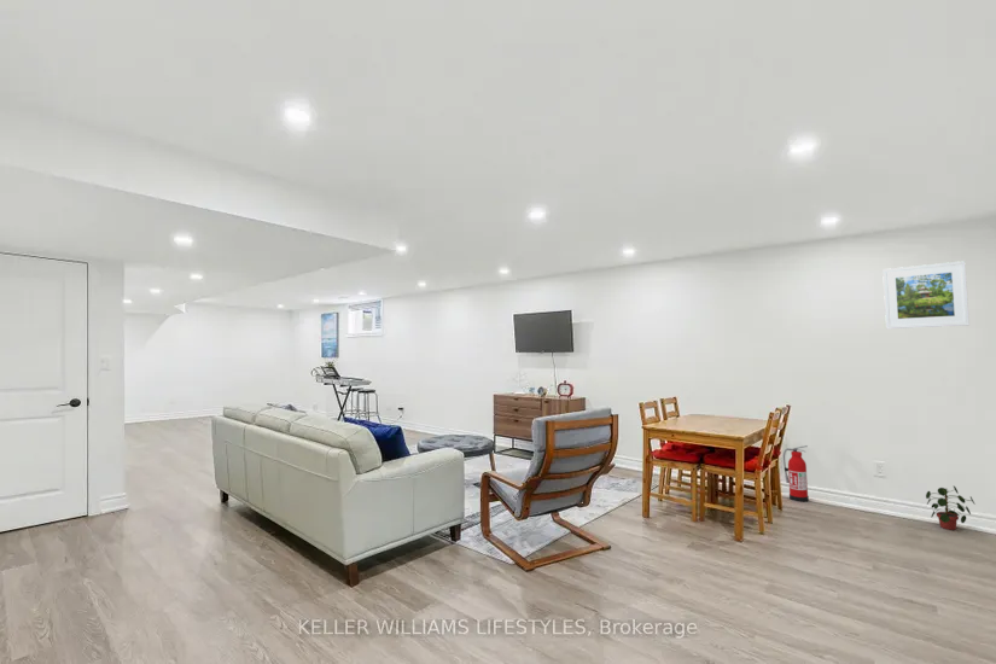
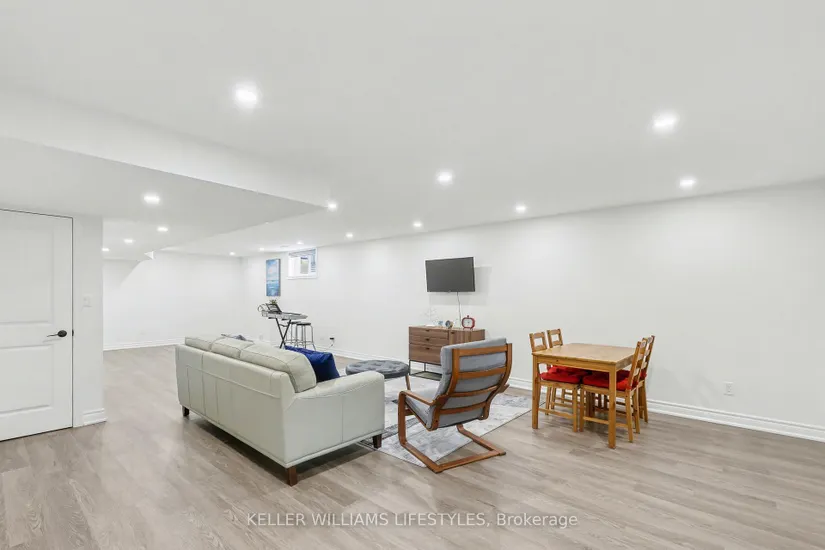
- fire extinguisher [782,444,810,502]
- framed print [881,260,971,330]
- potted plant [925,485,977,531]
